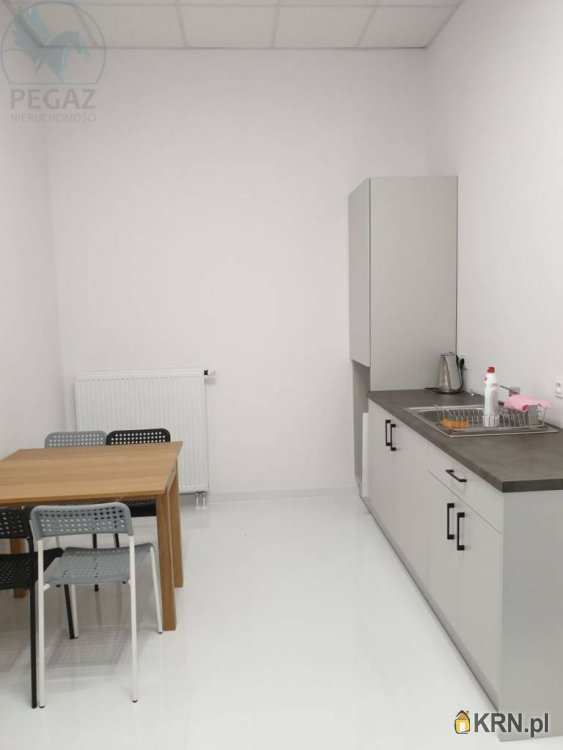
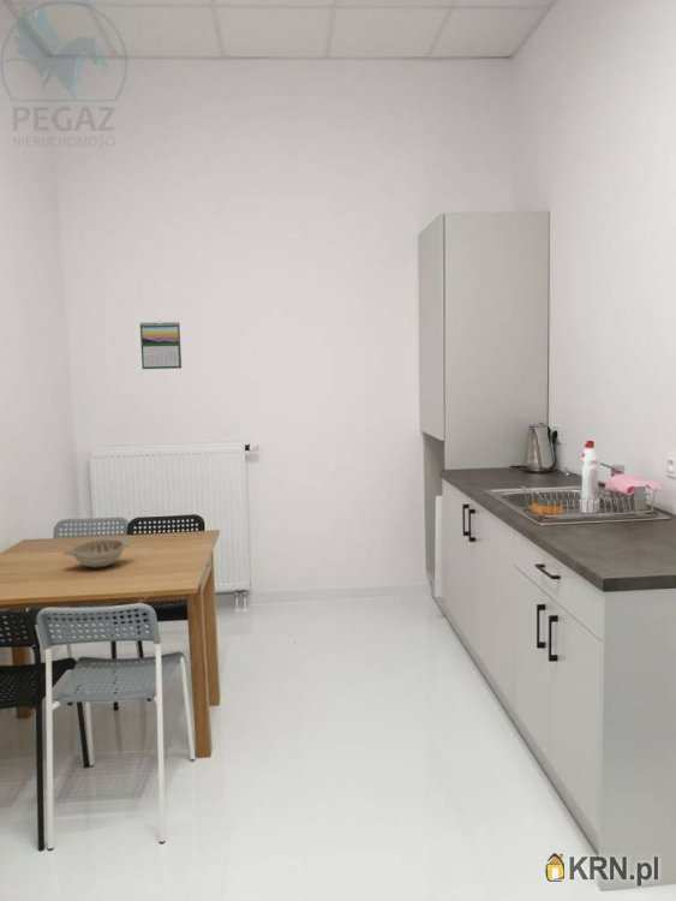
+ calendar [139,320,183,370]
+ decorative bowl [61,538,133,569]
